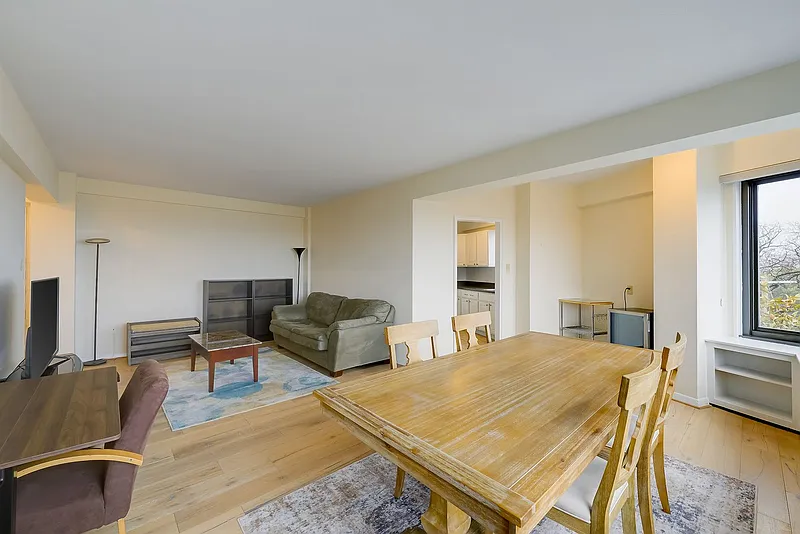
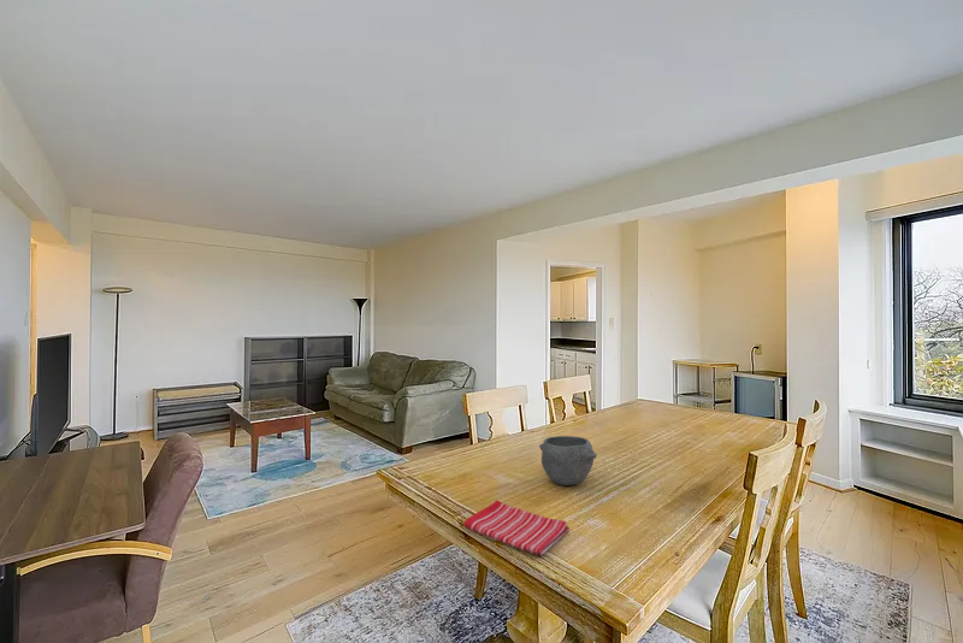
+ bowl [538,435,598,486]
+ dish towel [463,499,571,556]
